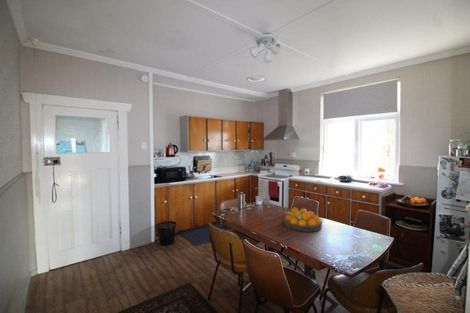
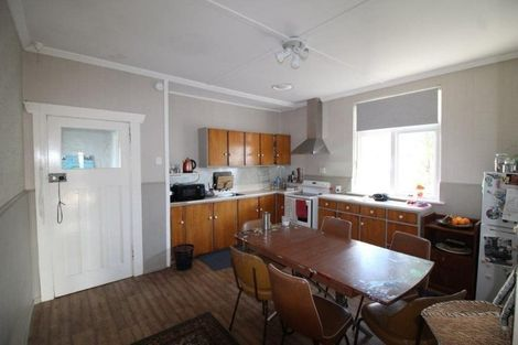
- fruit bowl [282,207,323,233]
